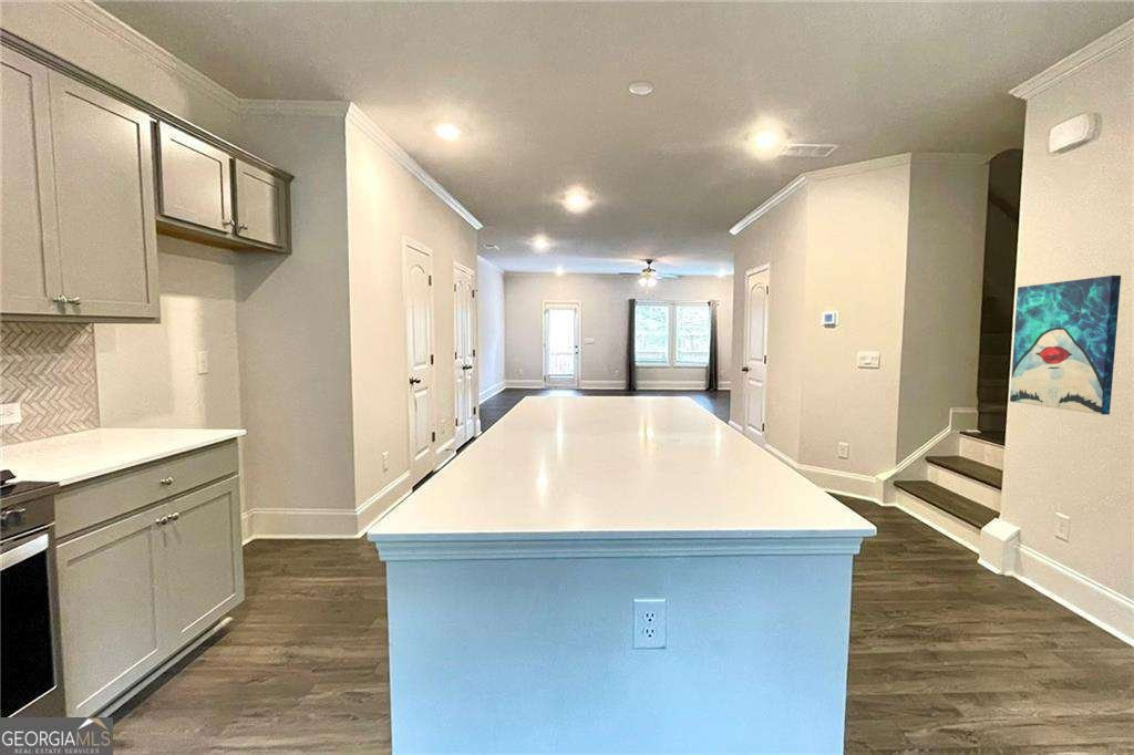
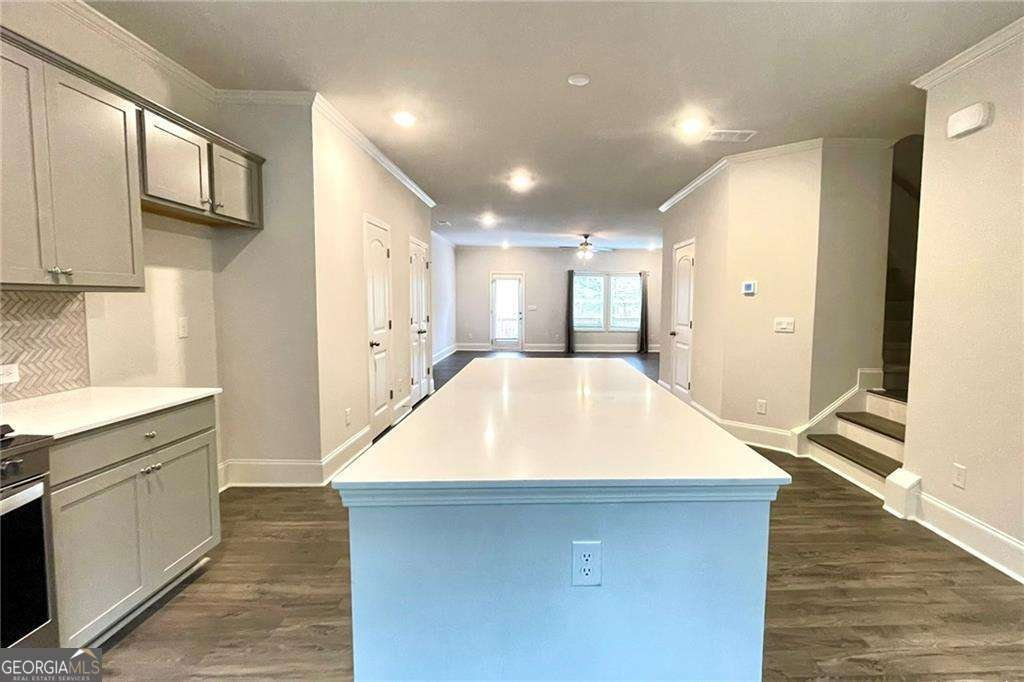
- wall art [1009,275,1122,416]
